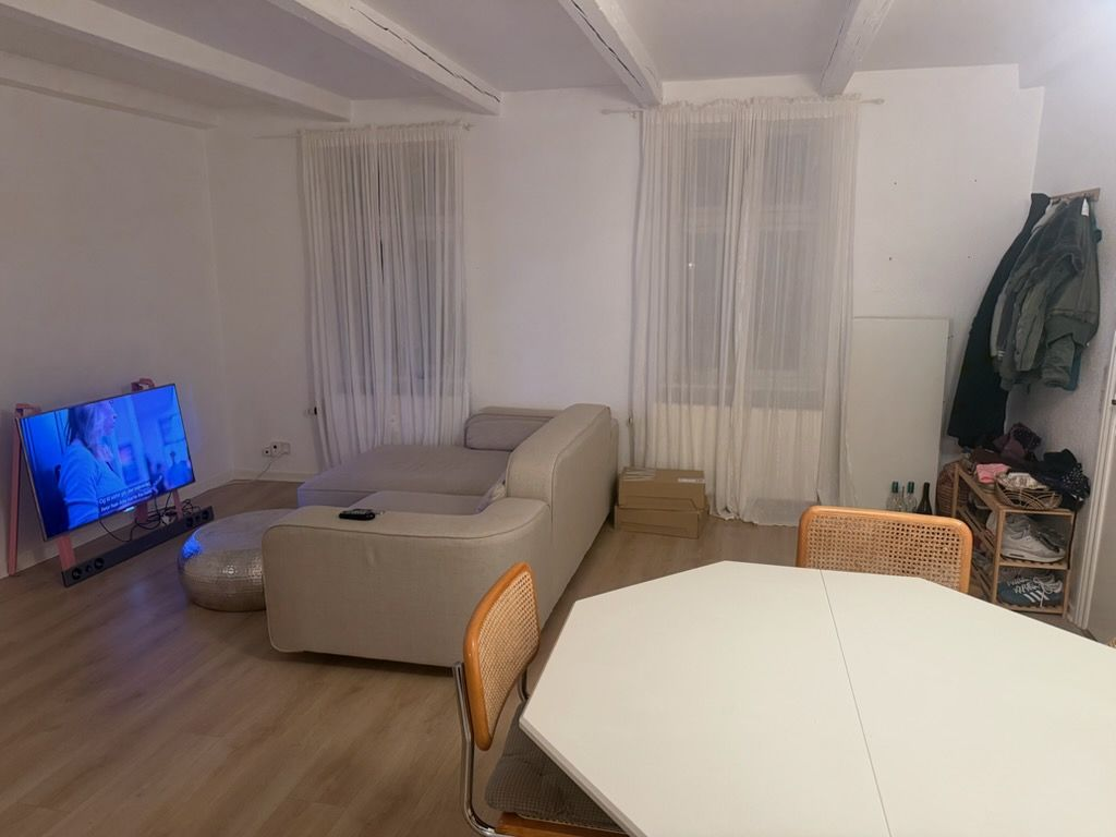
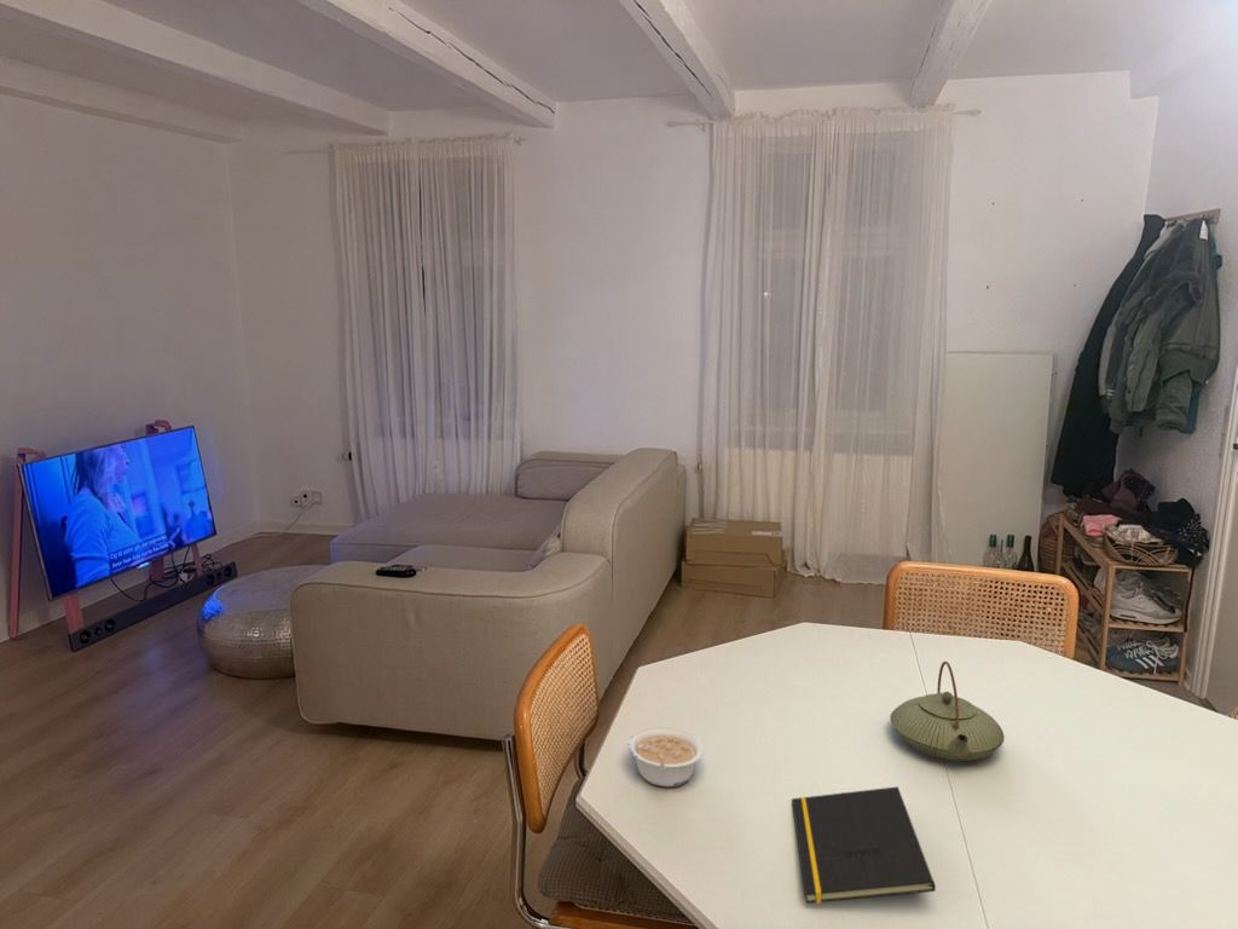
+ teapot [889,660,1006,762]
+ legume [626,726,705,787]
+ notepad [791,785,937,905]
